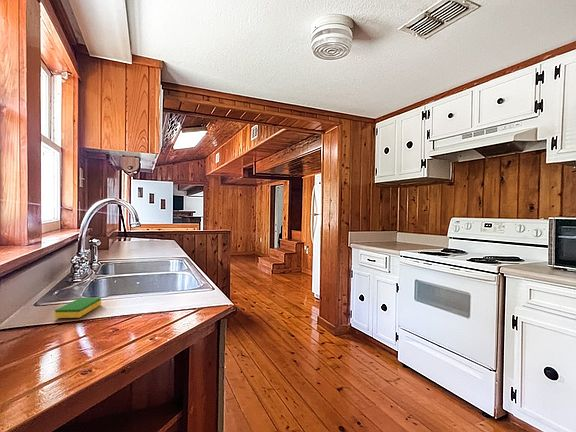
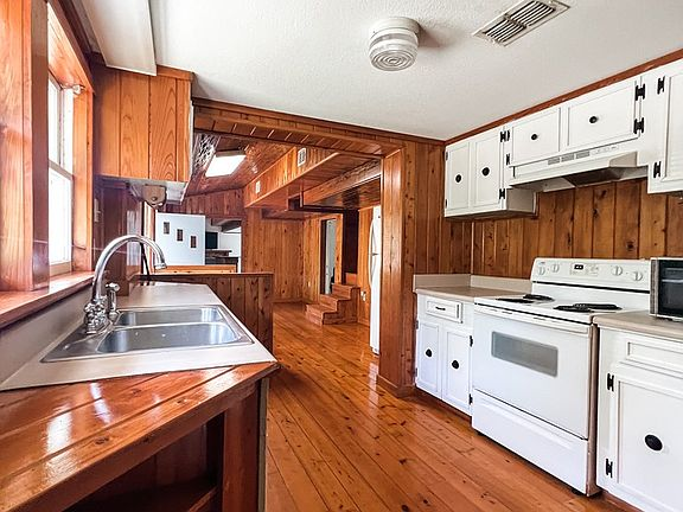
- dish sponge [54,297,102,319]
